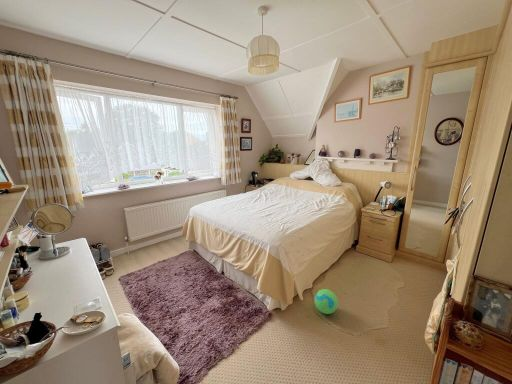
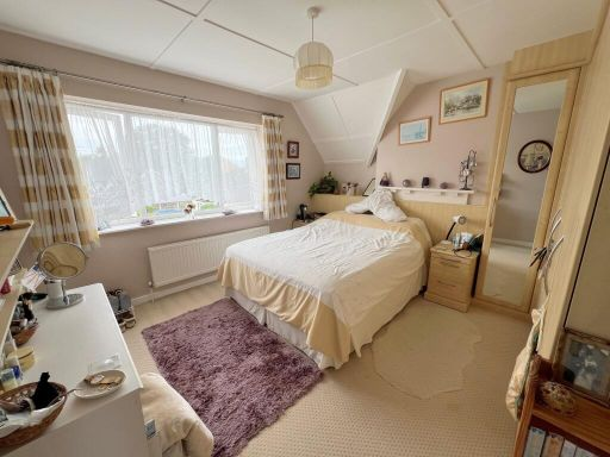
- ball [314,288,339,315]
